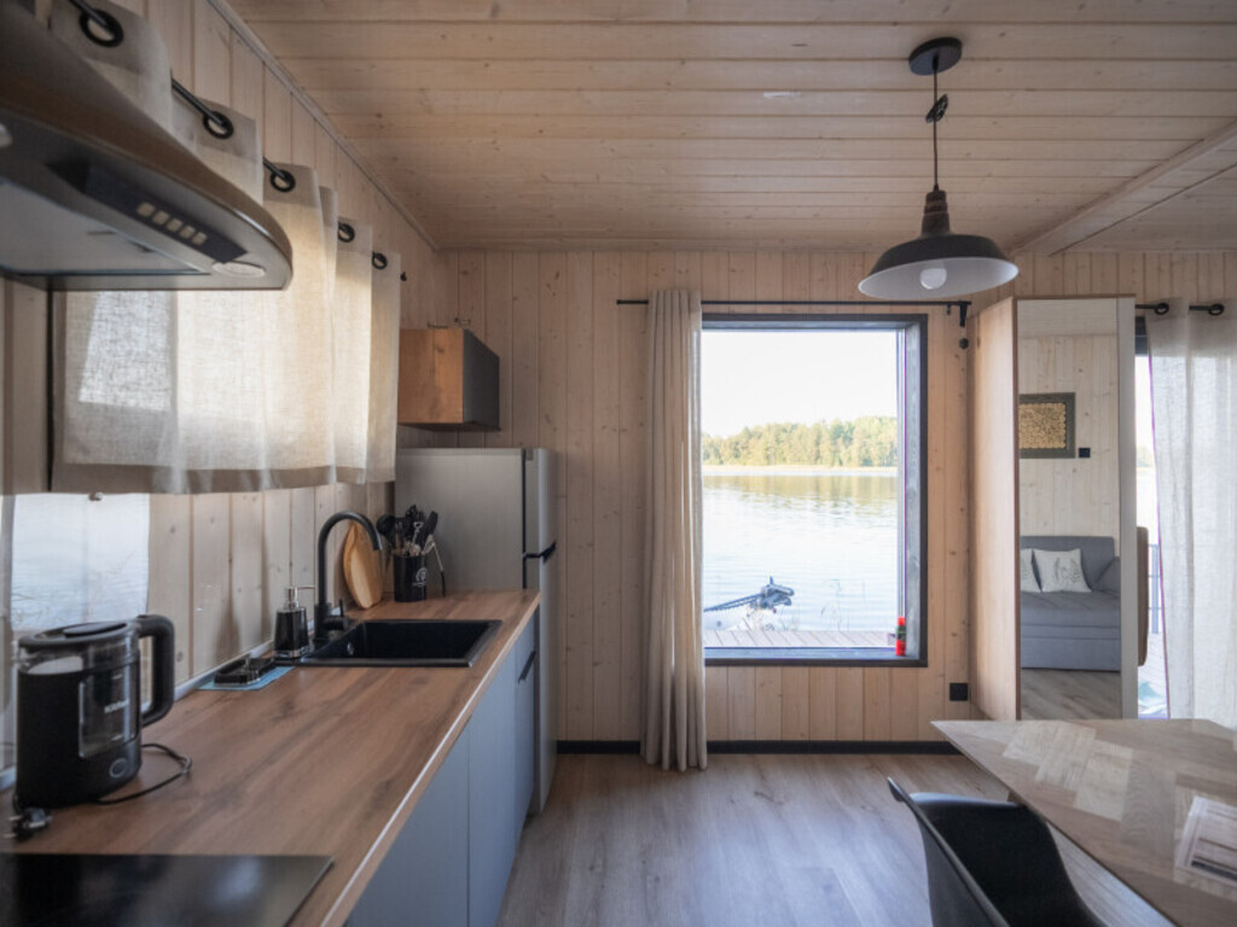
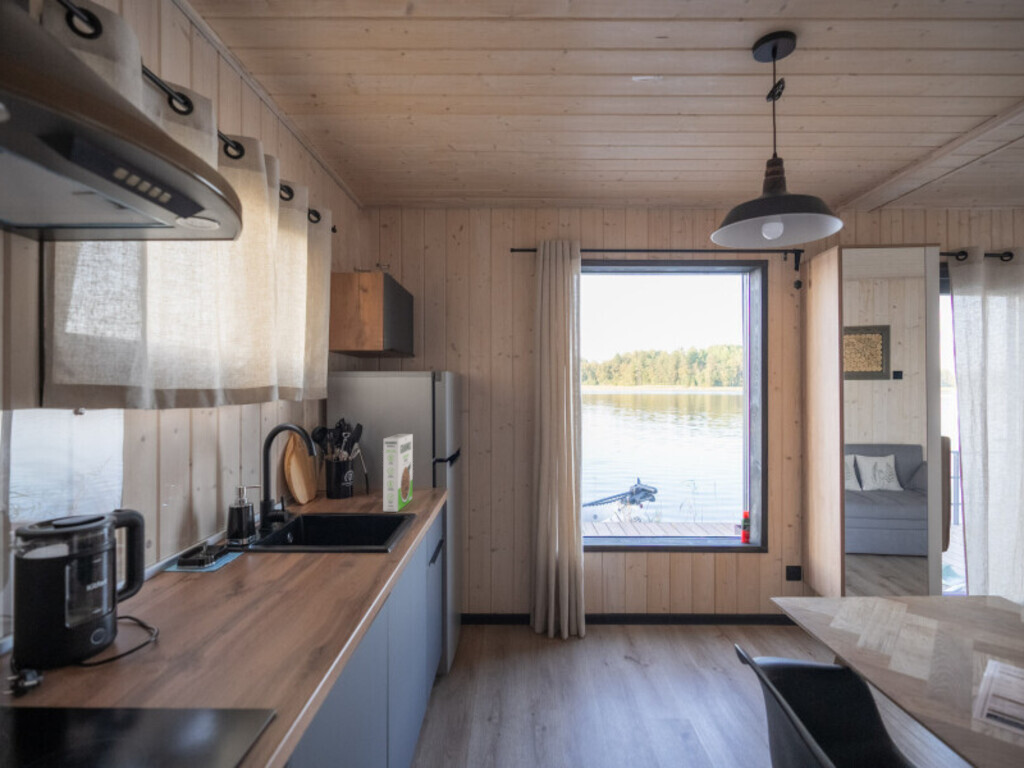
+ cereal box [382,433,414,513]
